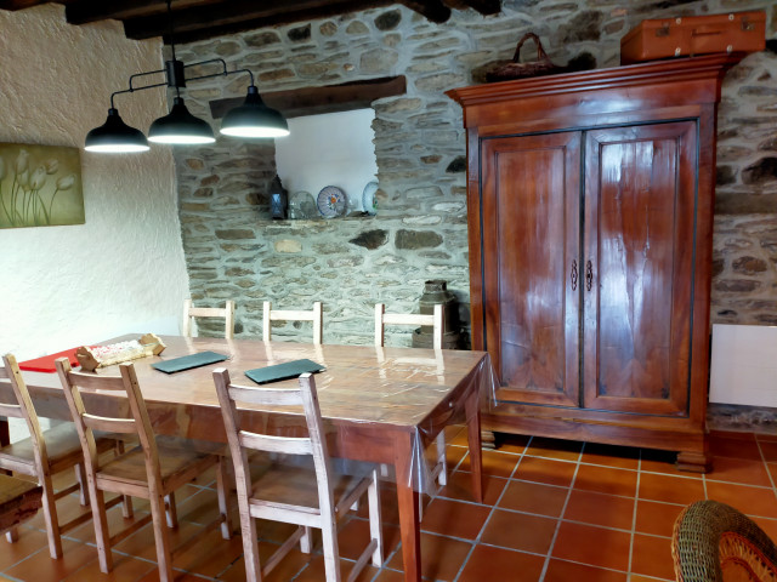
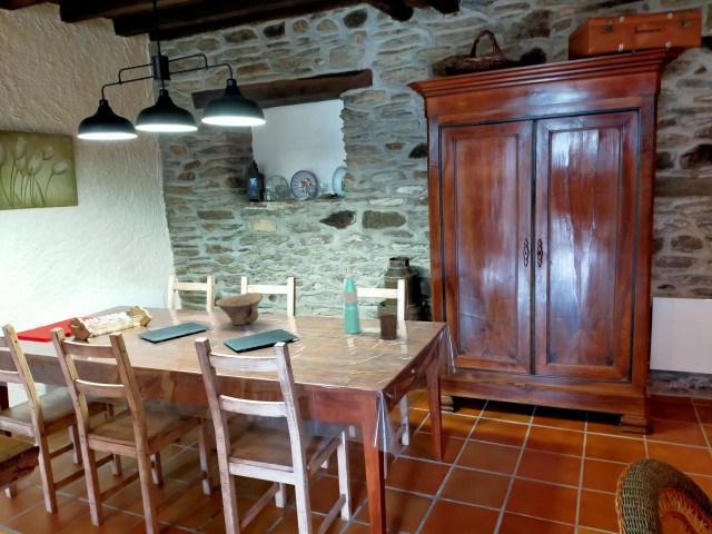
+ cup [378,314,398,340]
+ water bottle [342,274,362,335]
+ bowl [215,291,264,326]
